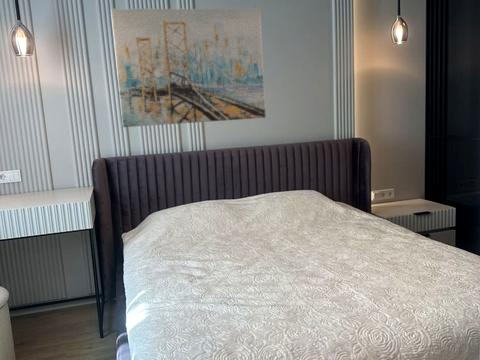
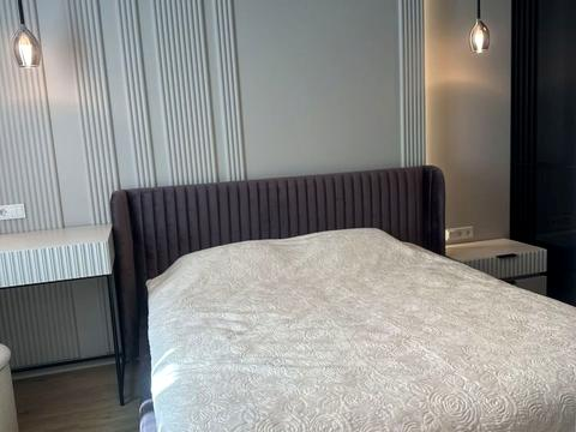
- wall art [110,8,266,128]
